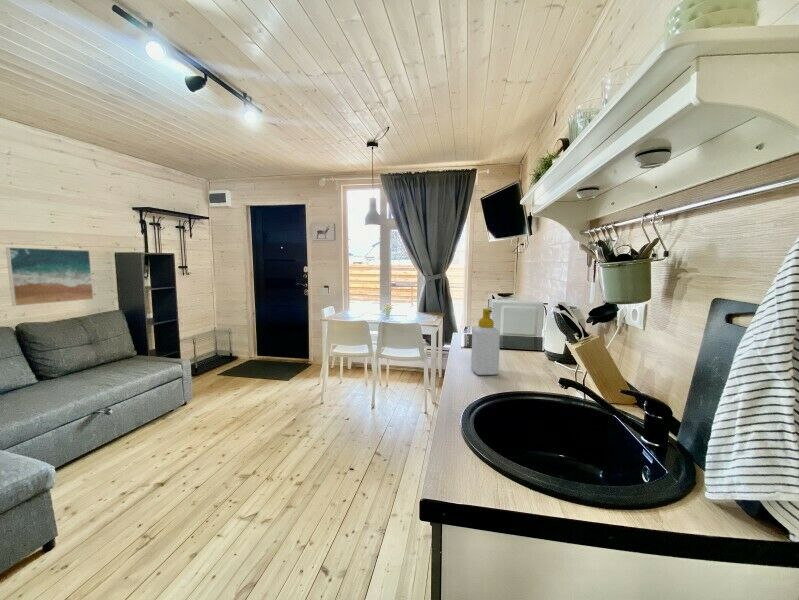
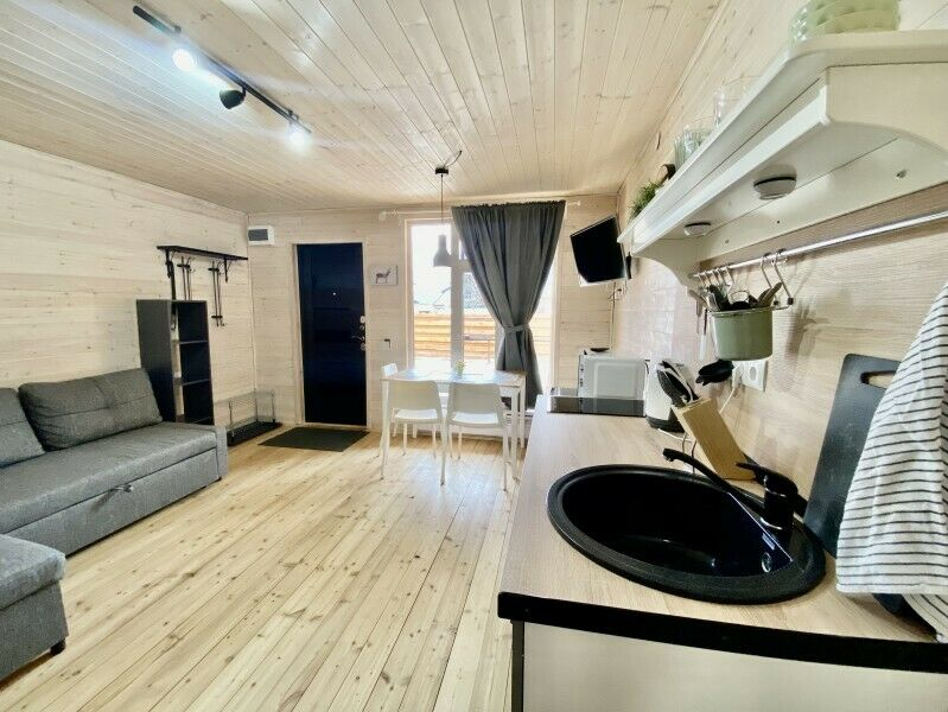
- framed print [5,246,95,307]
- soap bottle [470,308,501,376]
